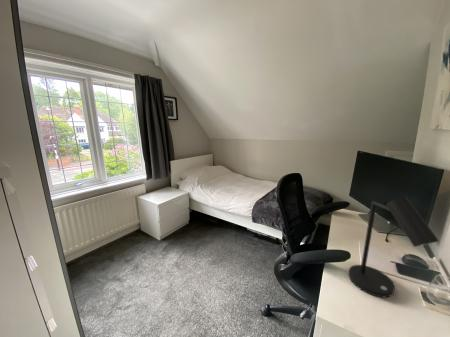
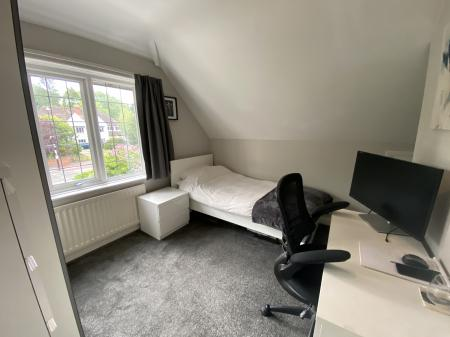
- desk lamp [347,196,440,299]
